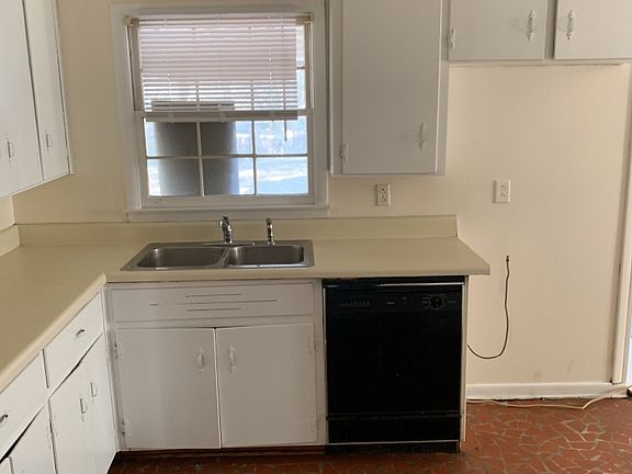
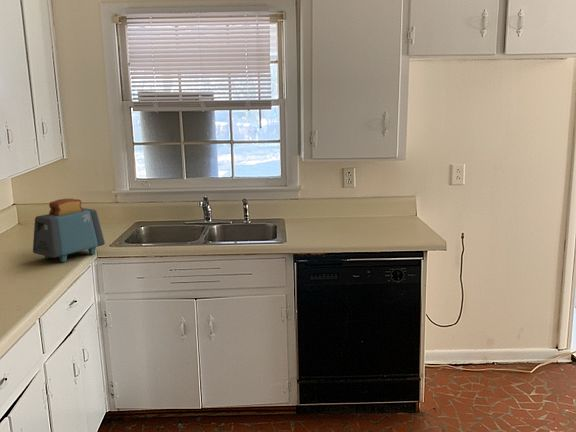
+ toaster [32,198,106,263]
